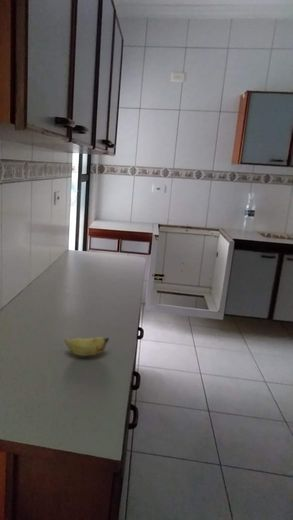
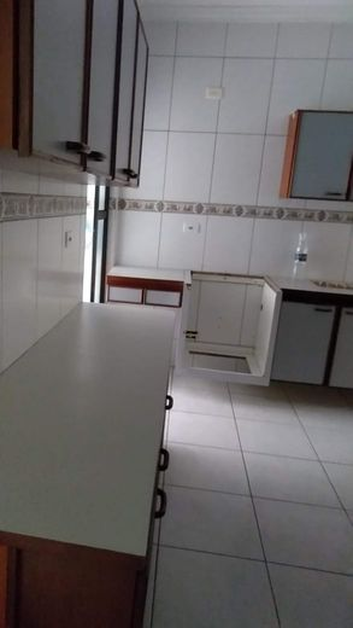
- banana [64,336,110,357]
